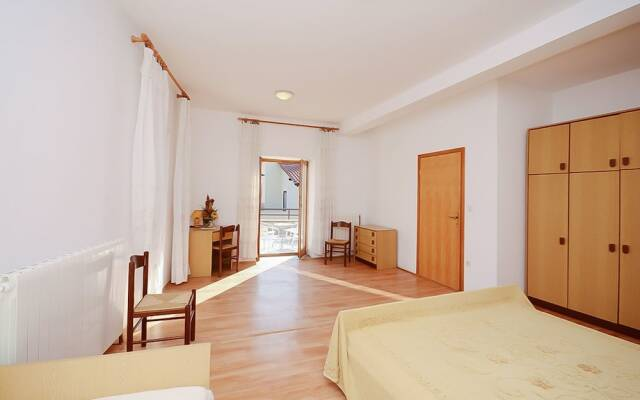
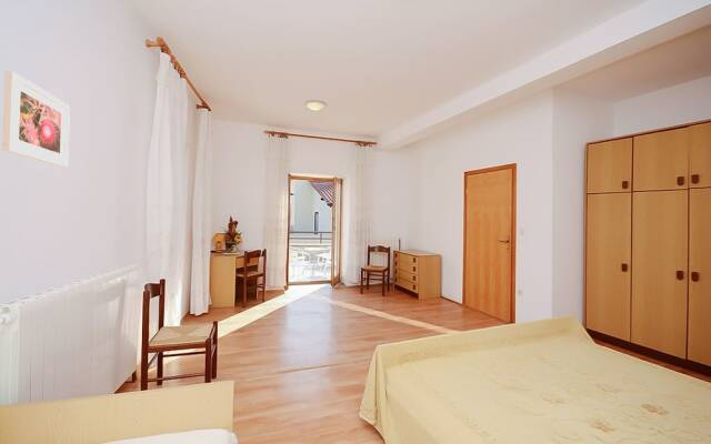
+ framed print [1,70,71,169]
